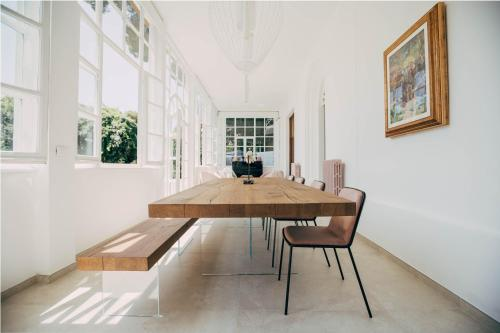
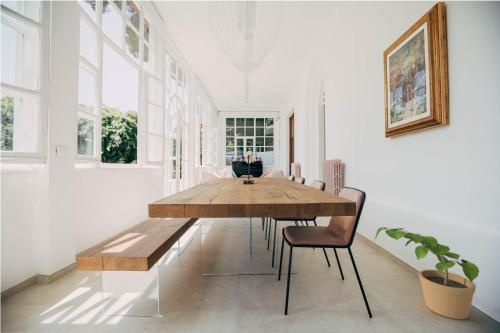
+ potted plant [373,226,480,320]
